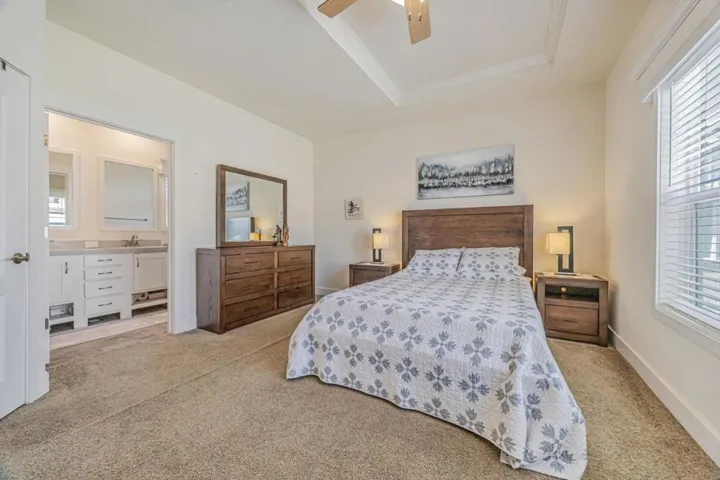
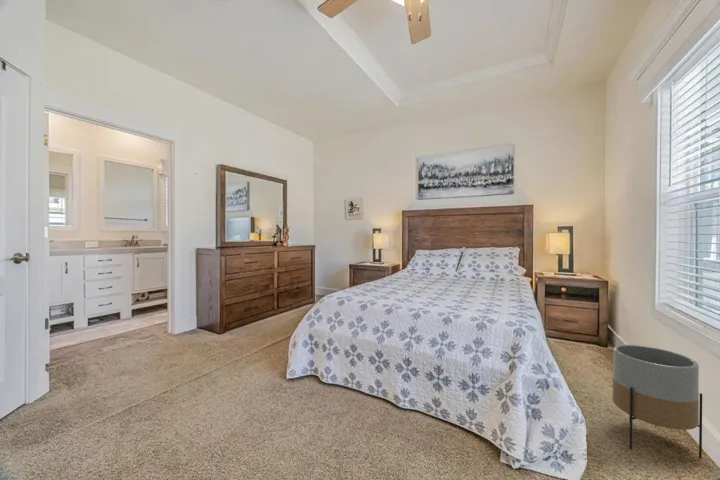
+ planter [612,344,703,459]
